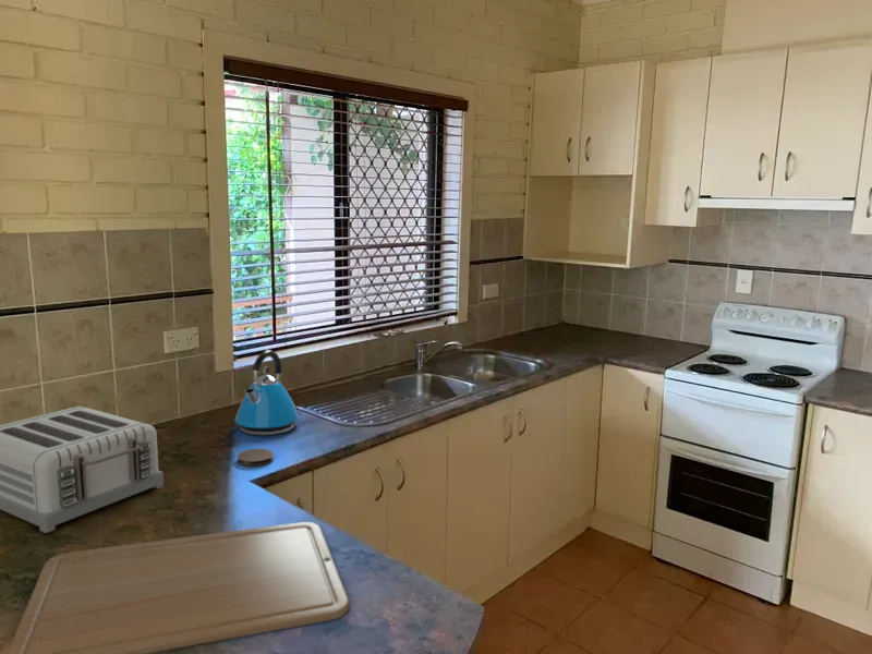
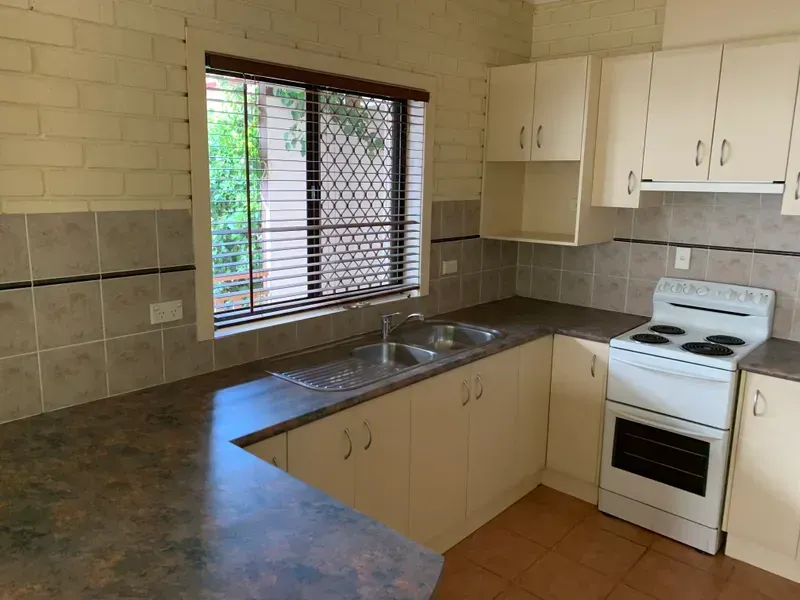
- kettle [234,349,300,436]
- toaster [0,405,165,534]
- coaster [237,448,275,468]
- chopping board [7,521,351,654]
